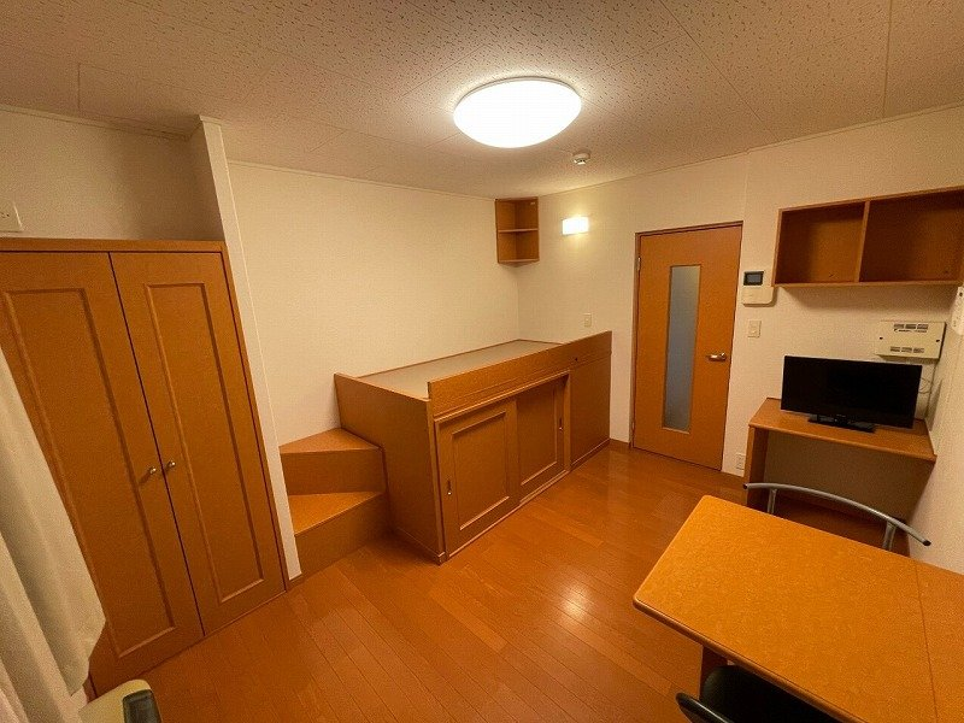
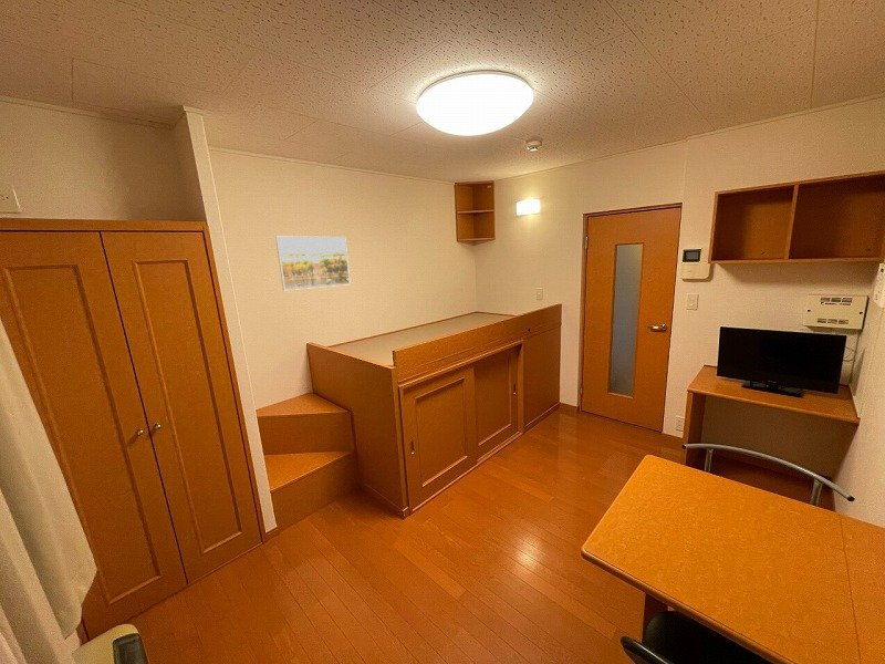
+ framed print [274,236,352,291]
